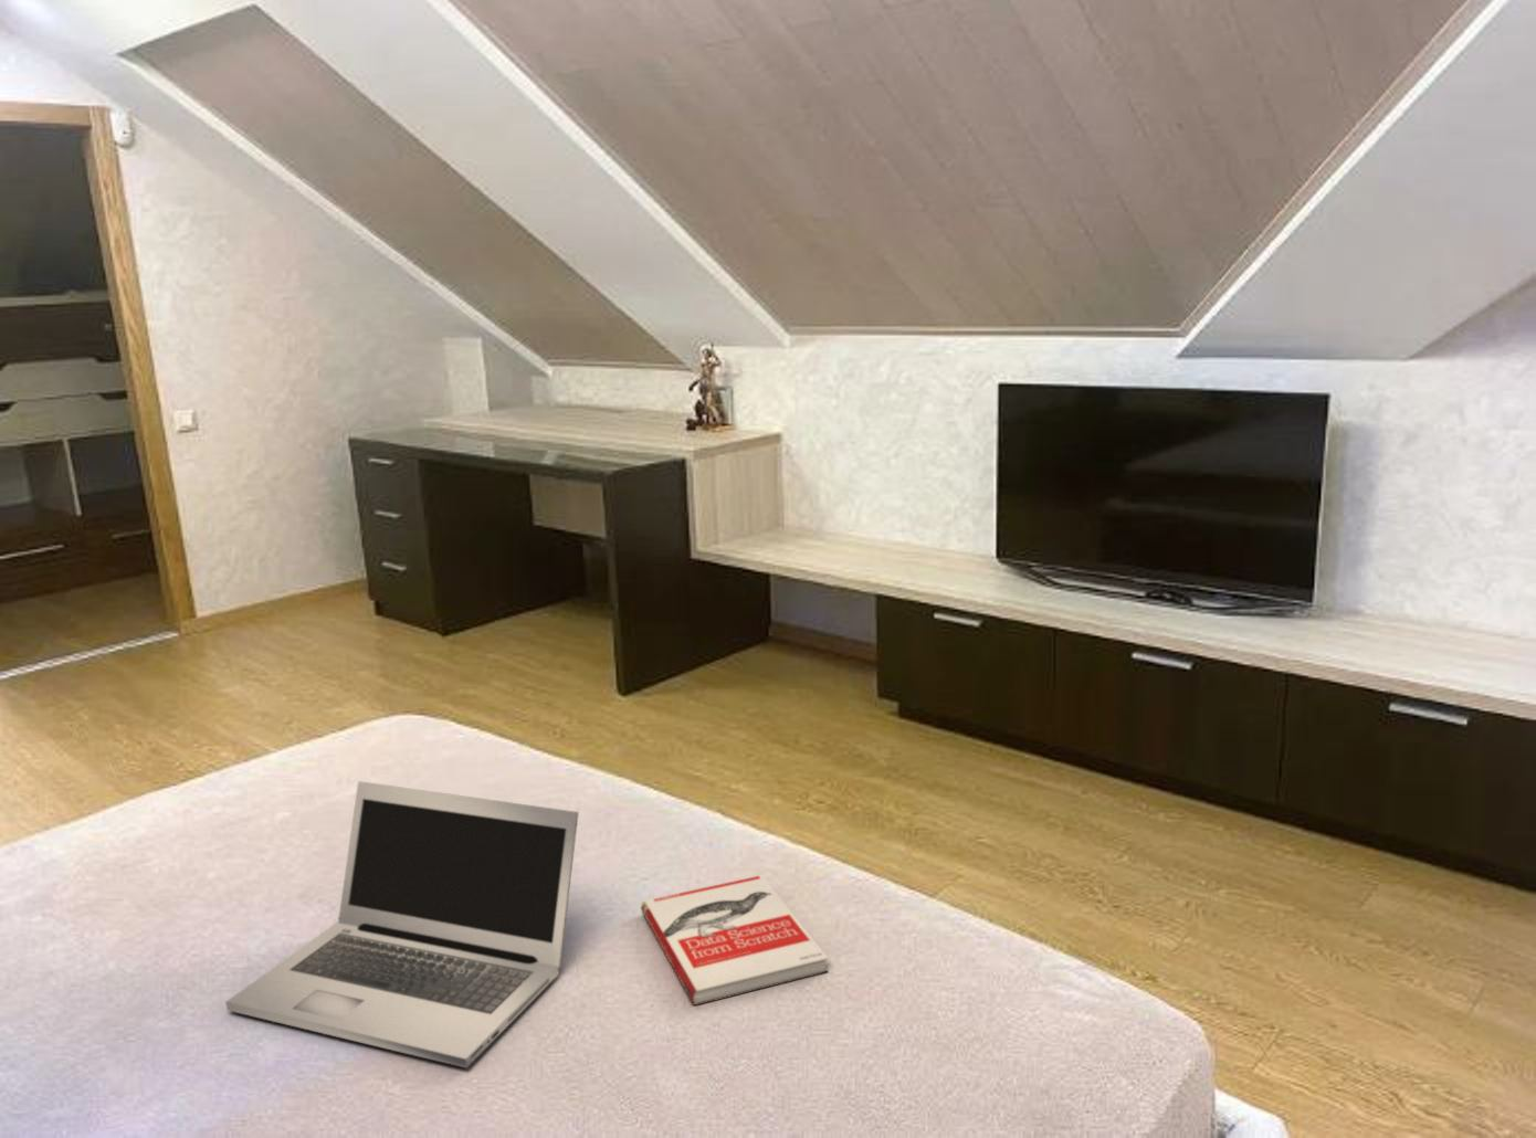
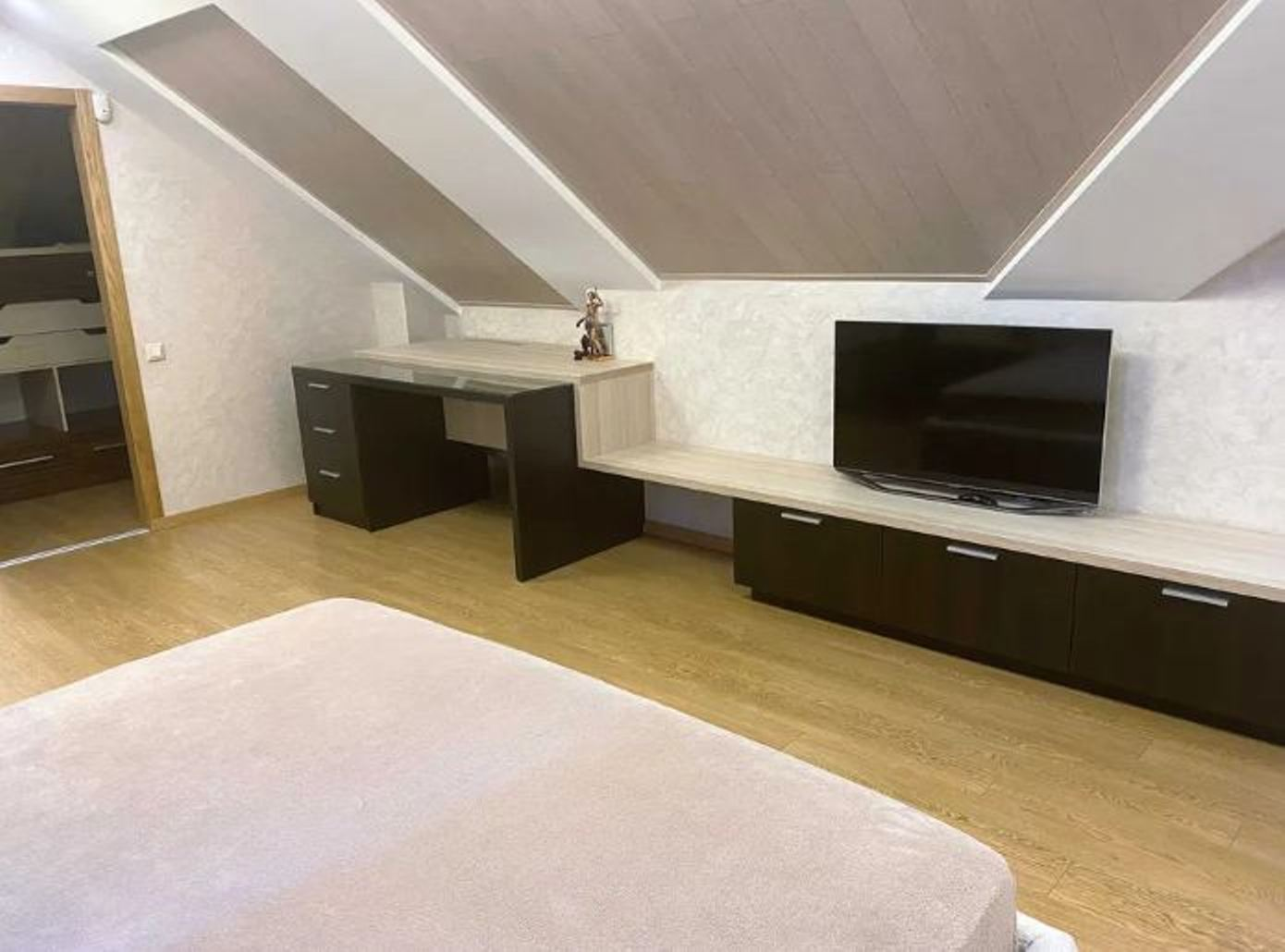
- laptop [225,781,580,1070]
- book [640,874,830,1007]
